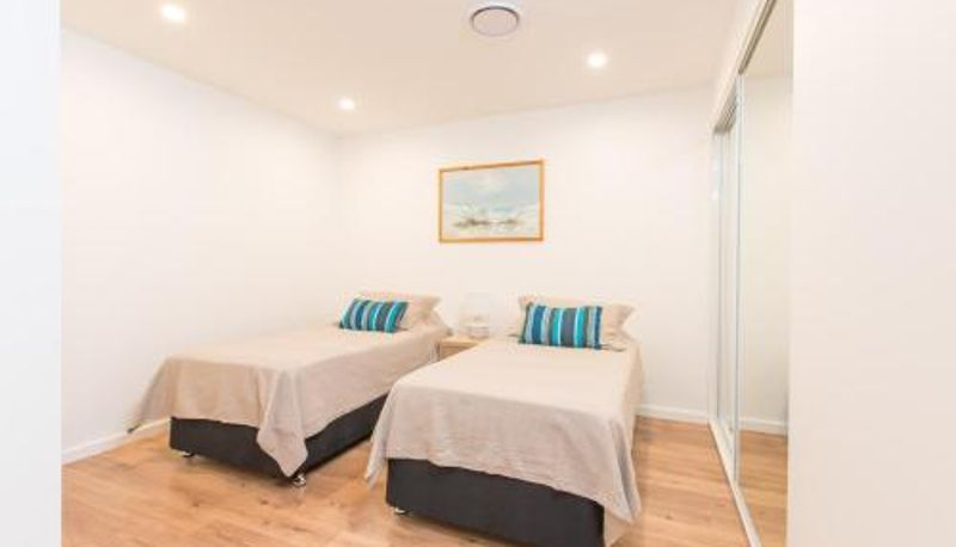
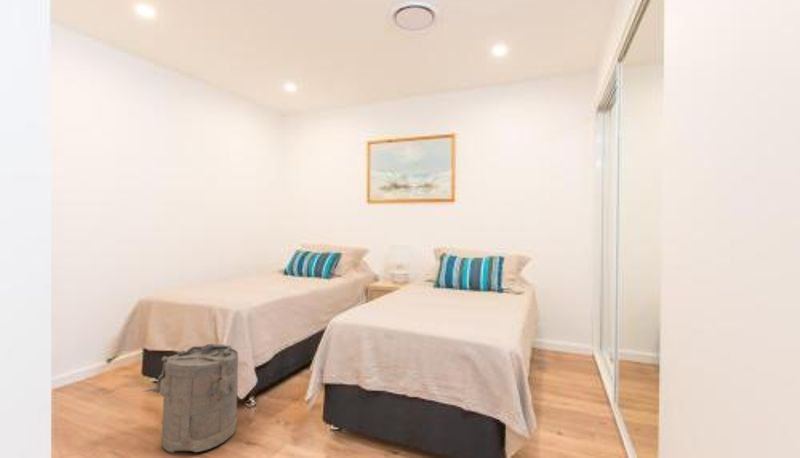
+ laundry hamper [141,343,239,455]
